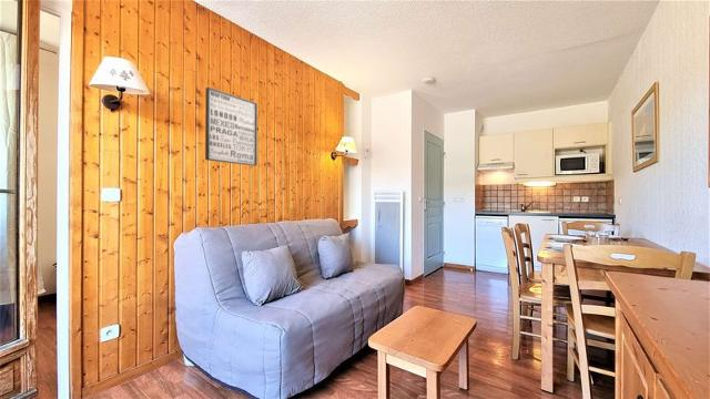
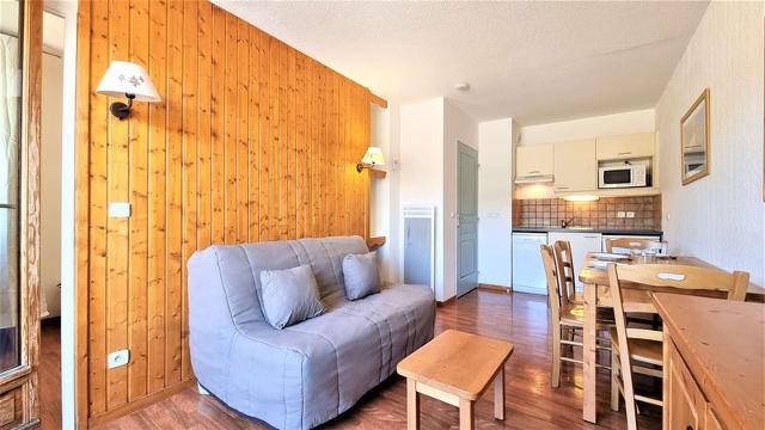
- wall art [204,86,258,167]
